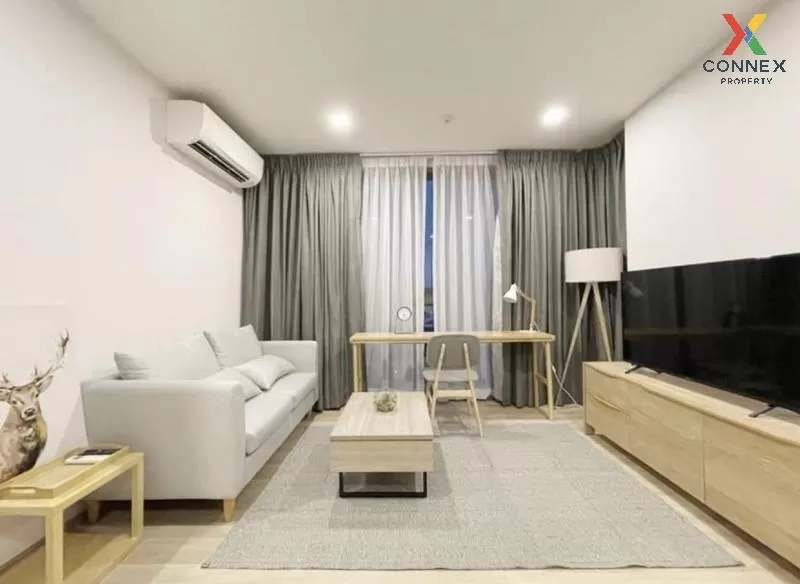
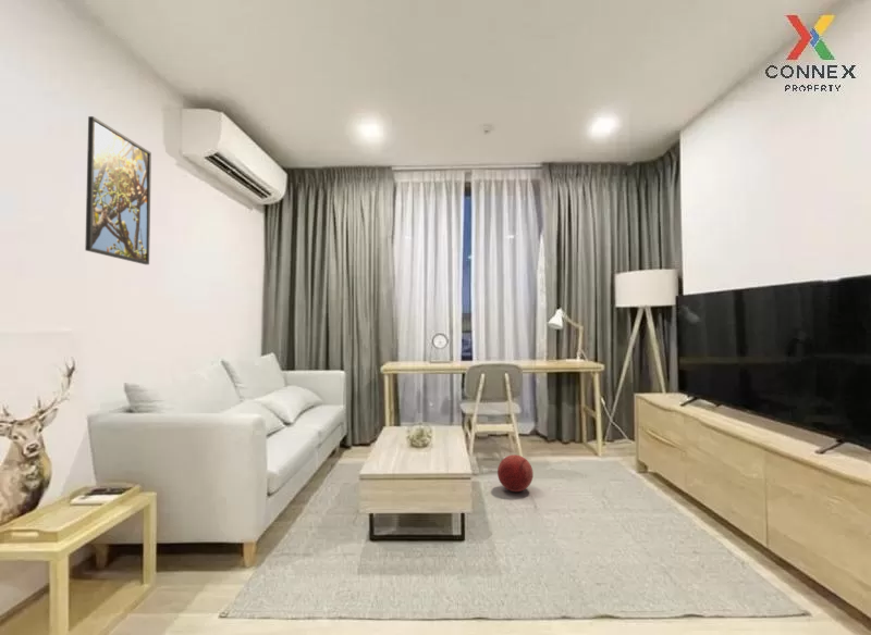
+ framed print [84,115,152,265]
+ ball [496,453,535,493]
